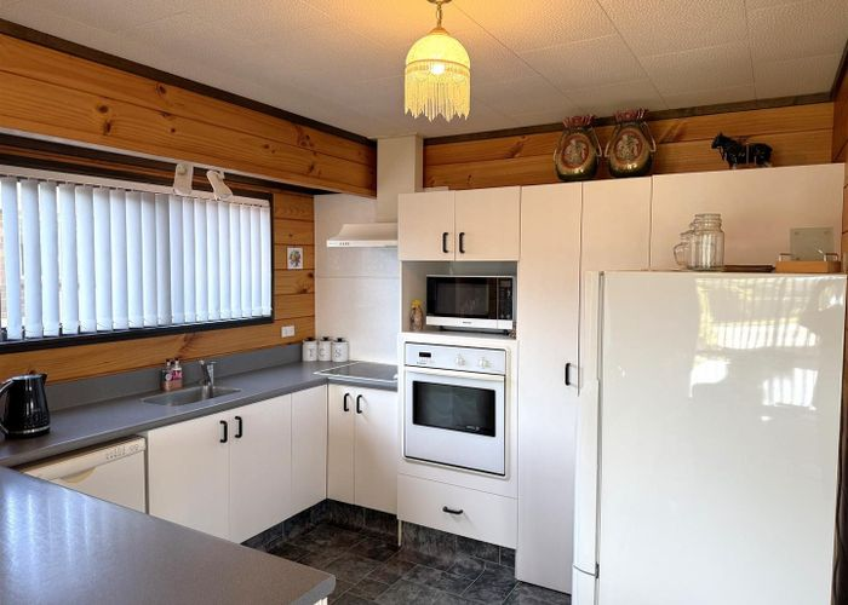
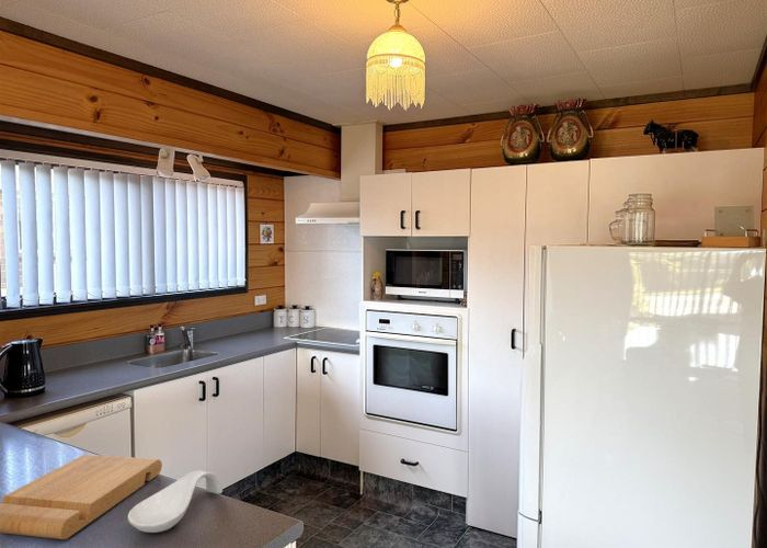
+ spoon rest [127,469,224,534]
+ cutting board [0,453,163,540]
